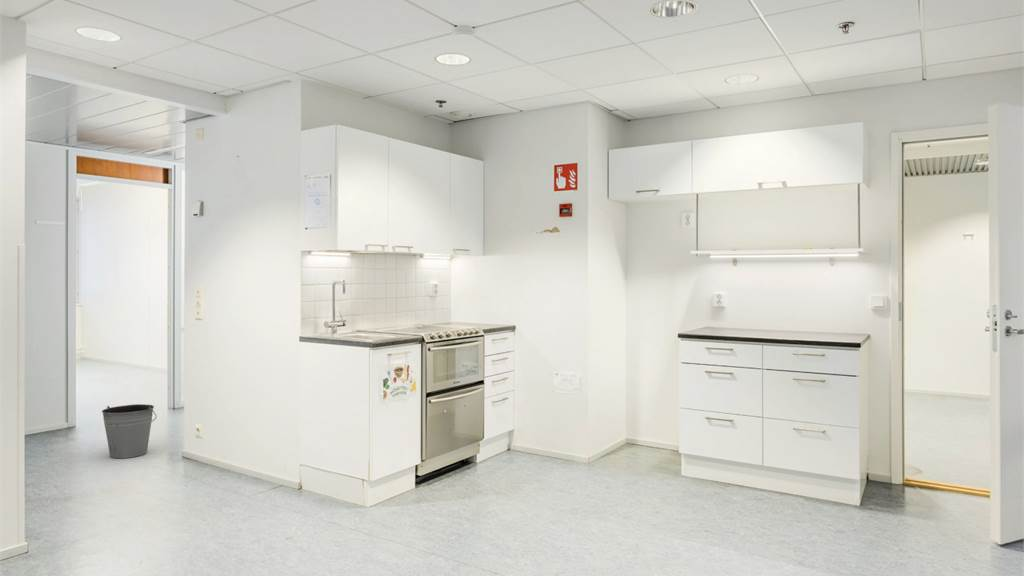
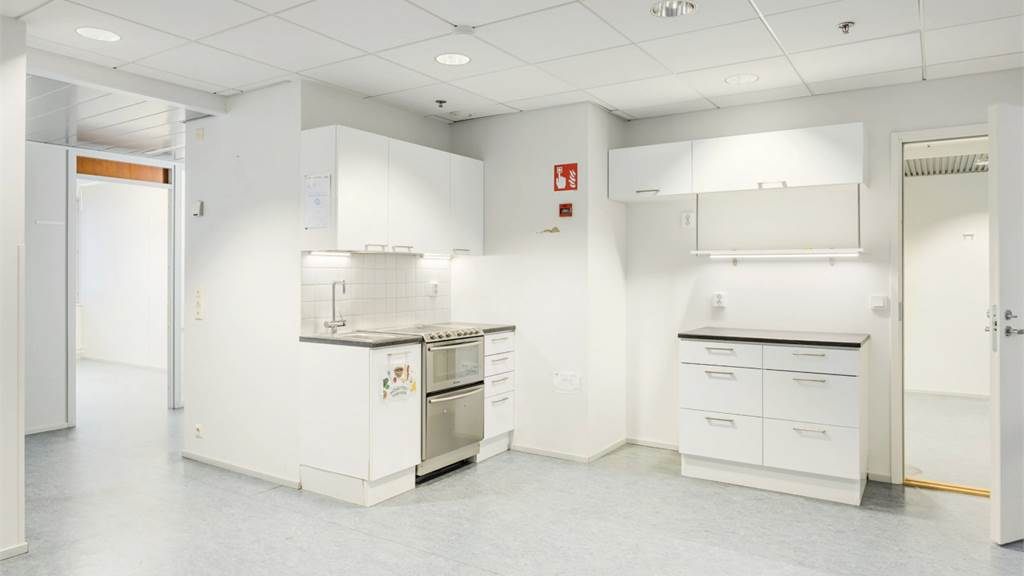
- bucket [101,403,158,459]
